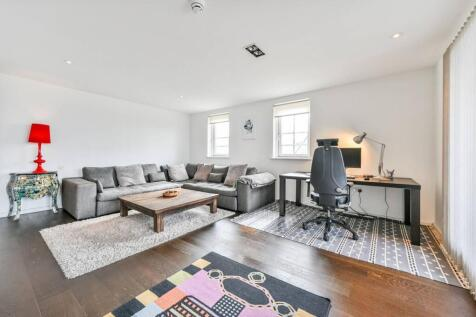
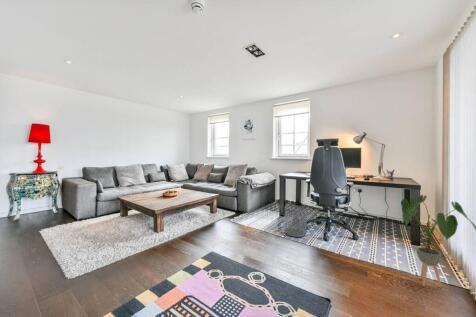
+ house plant [400,194,476,289]
+ waste bin [283,204,308,238]
